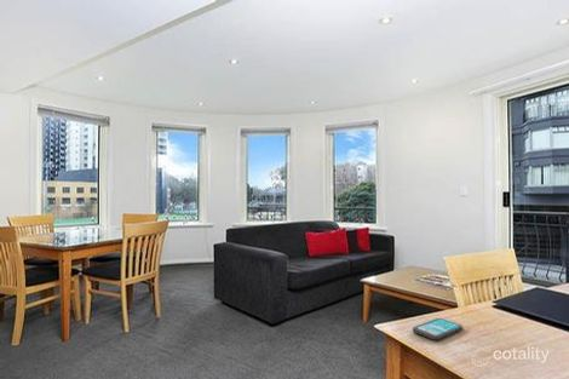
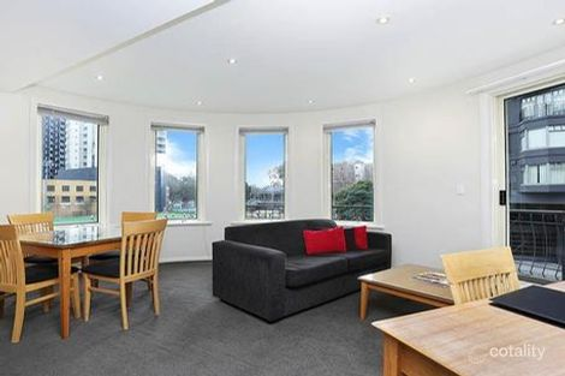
- smartphone [412,317,464,341]
